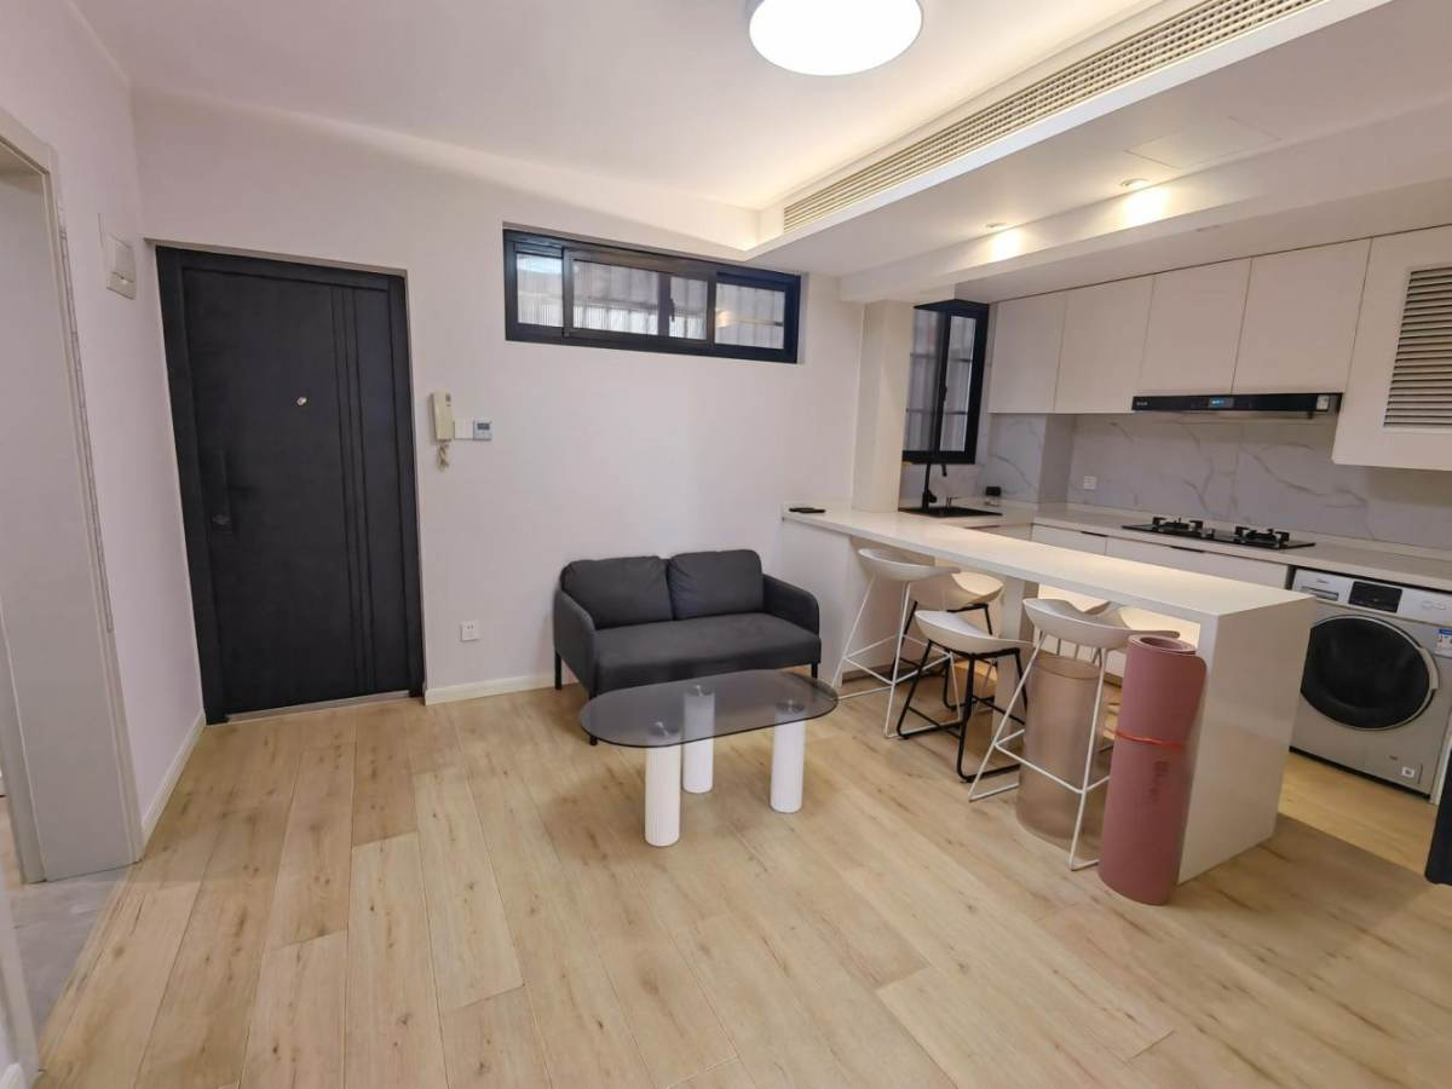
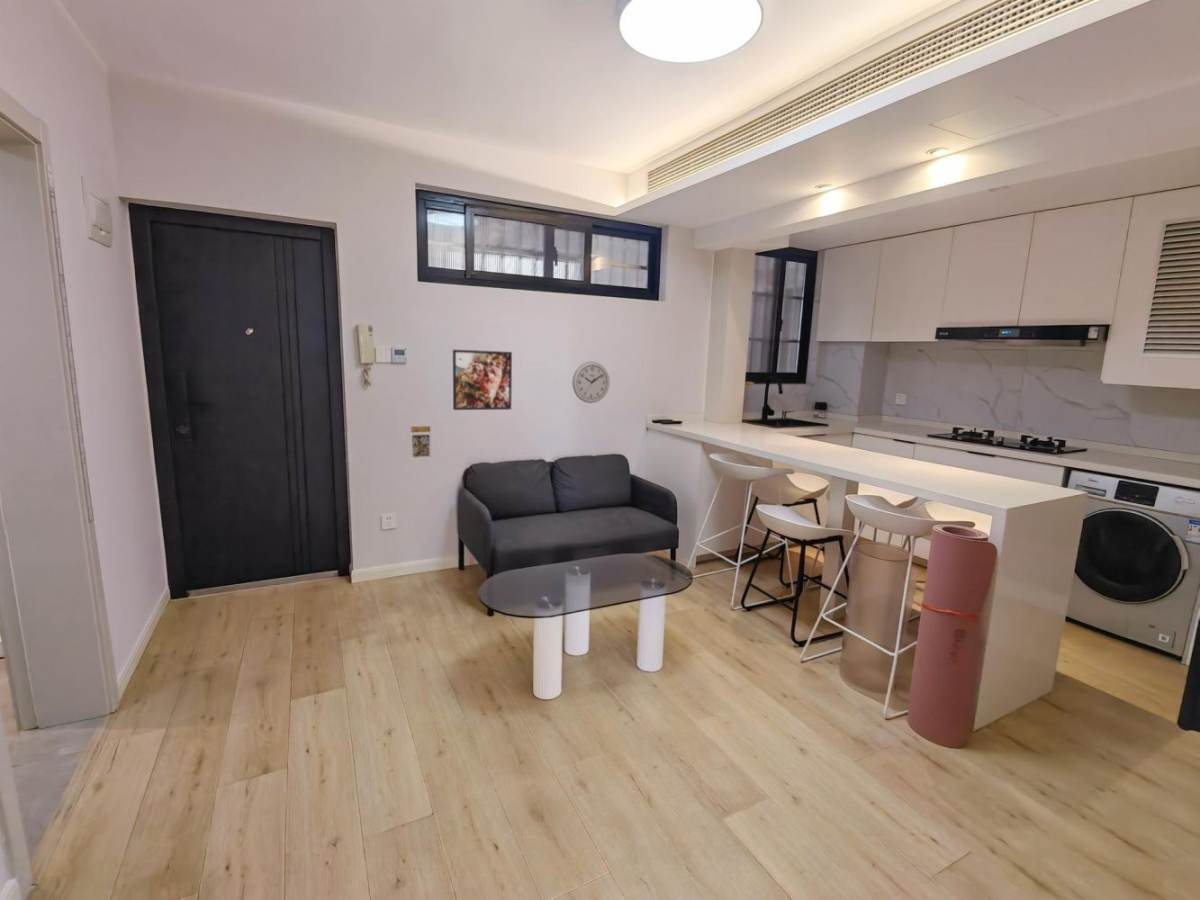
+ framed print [452,349,513,411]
+ trading card display case [409,424,433,461]
+ wall clock [571,361,611,404]
